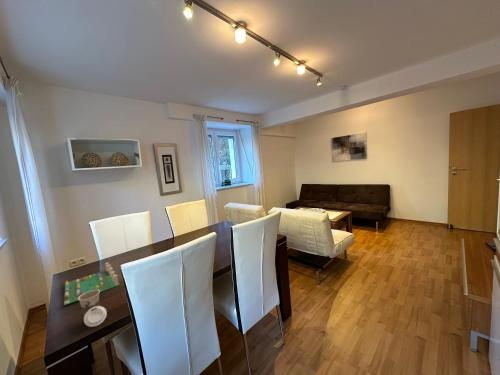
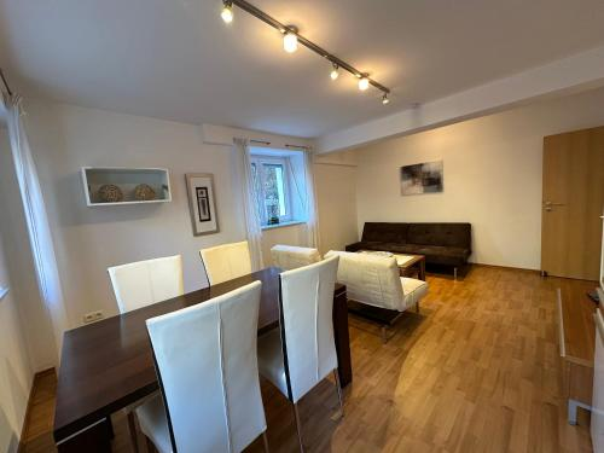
- cup [77,290,108,328]
- board game [63,261,121,306]
